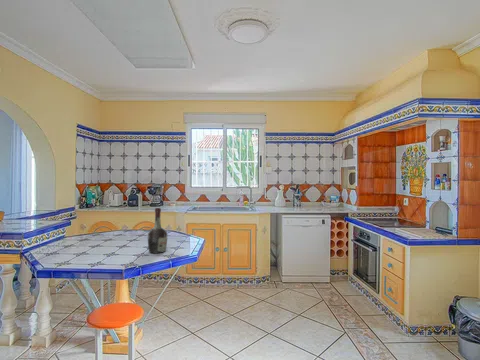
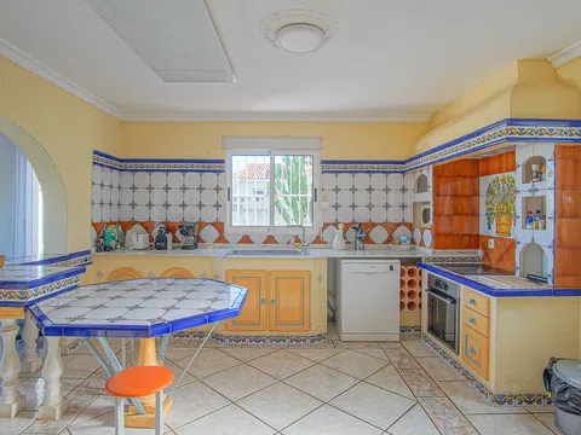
- cognac bottle [147,207,169,254]
